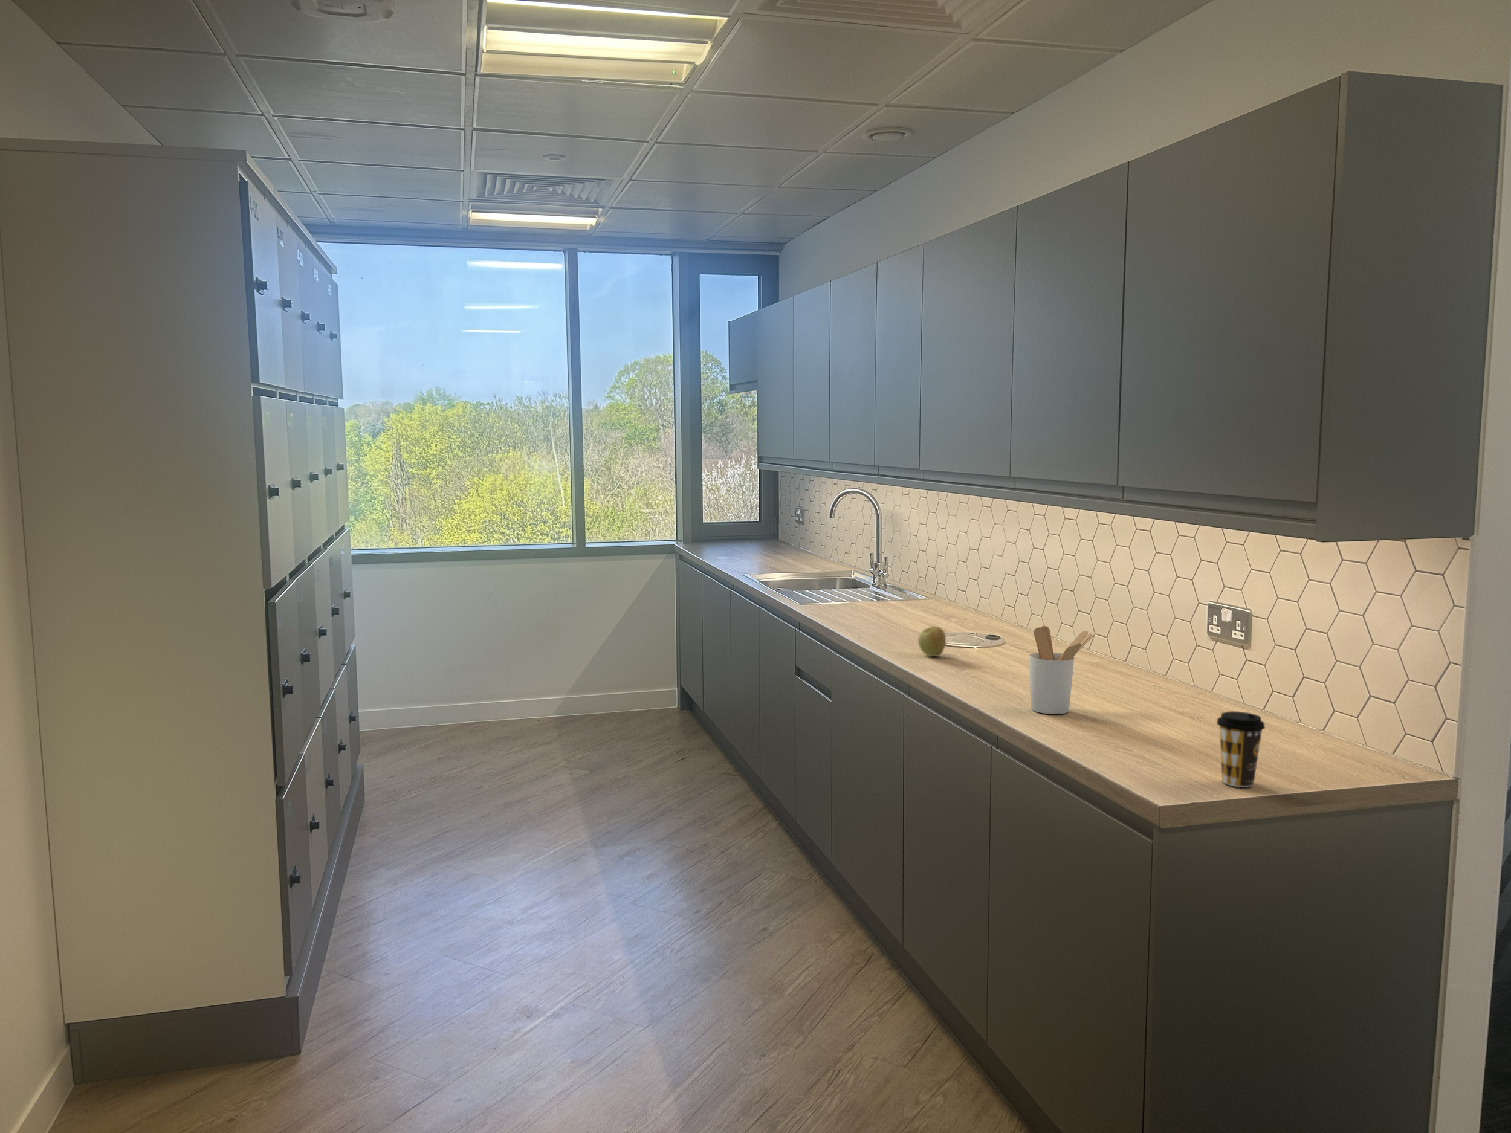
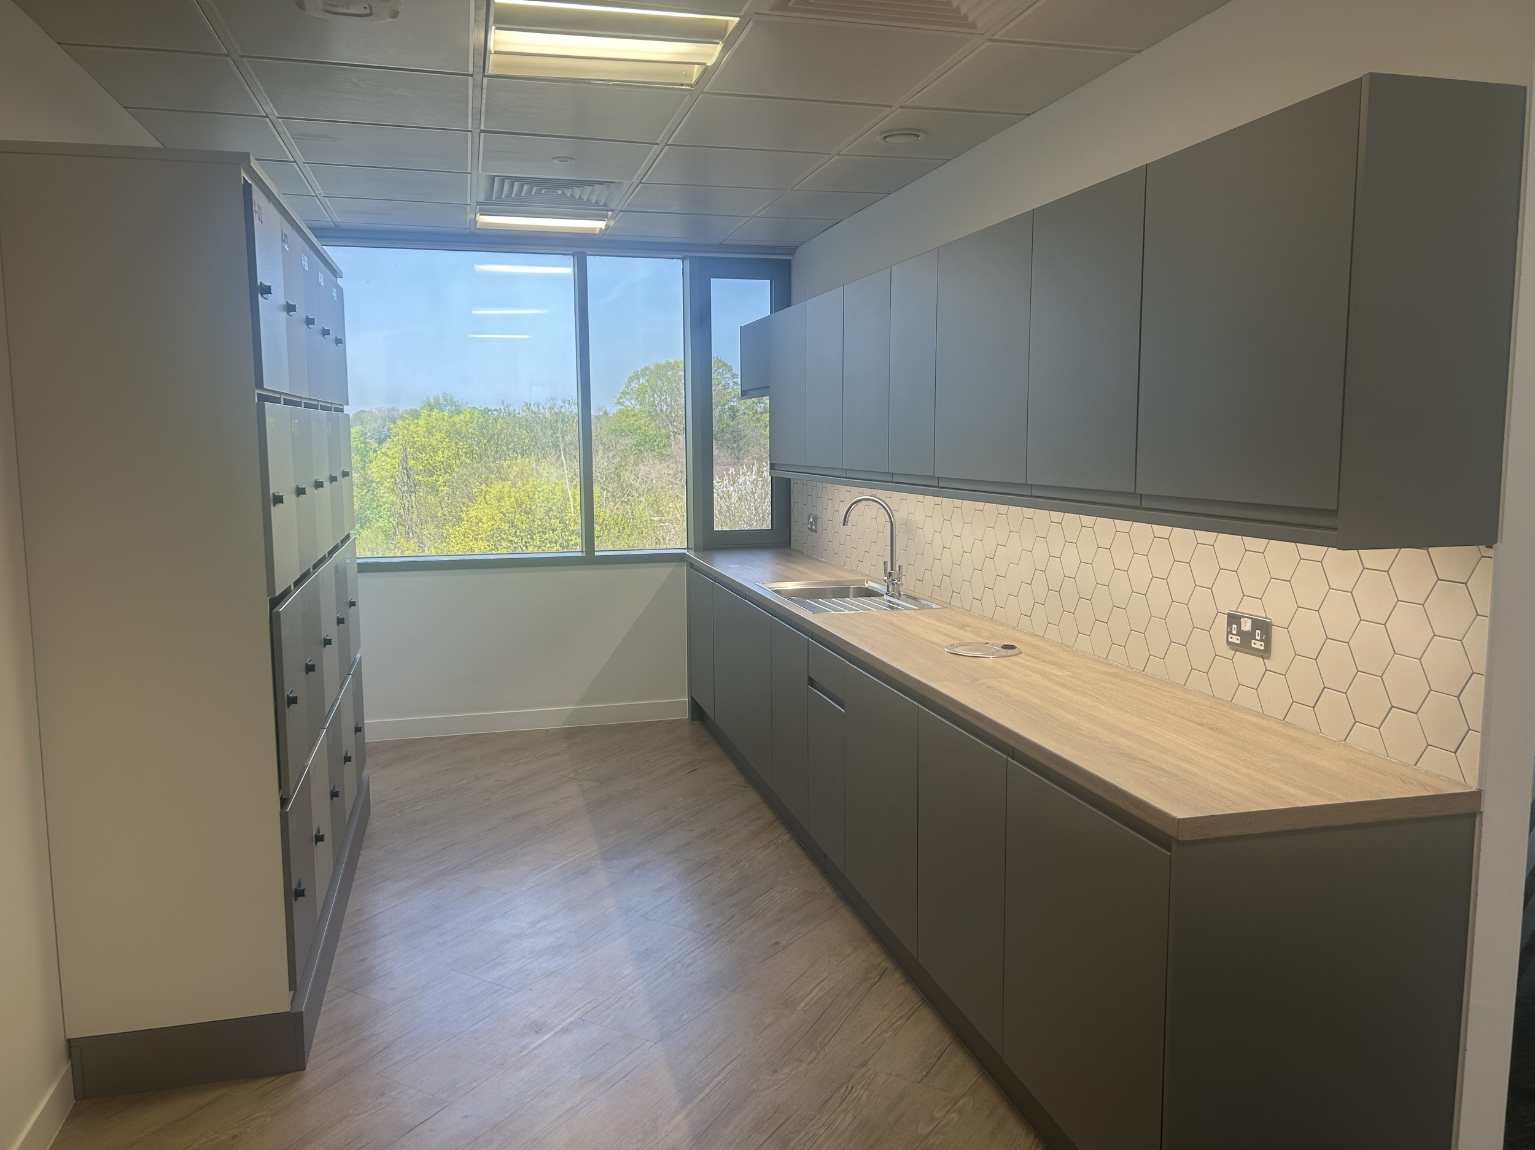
- utensil holder [1029,626,1095,715]
- apple [917,626,947,657]
- coffee cup [1216,711,1266,788]
